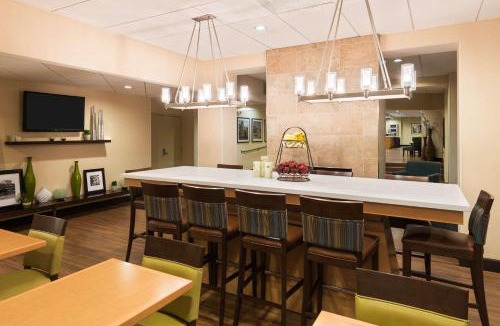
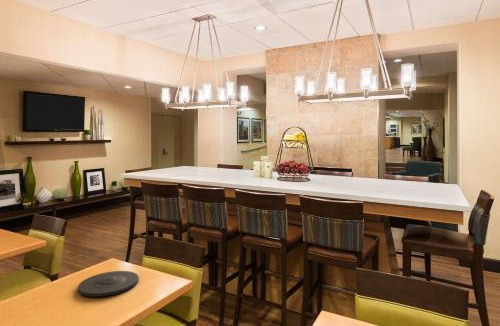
+ plate [77,270,140,298]
